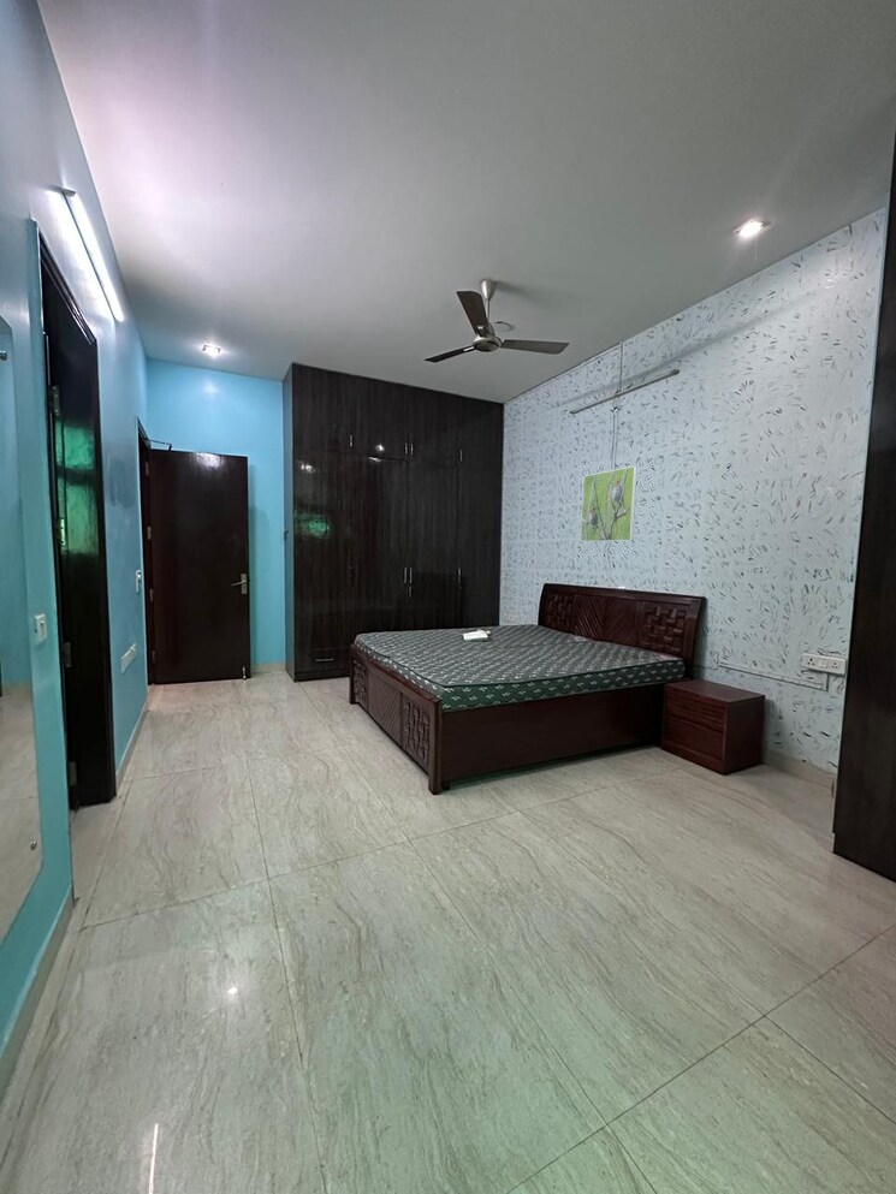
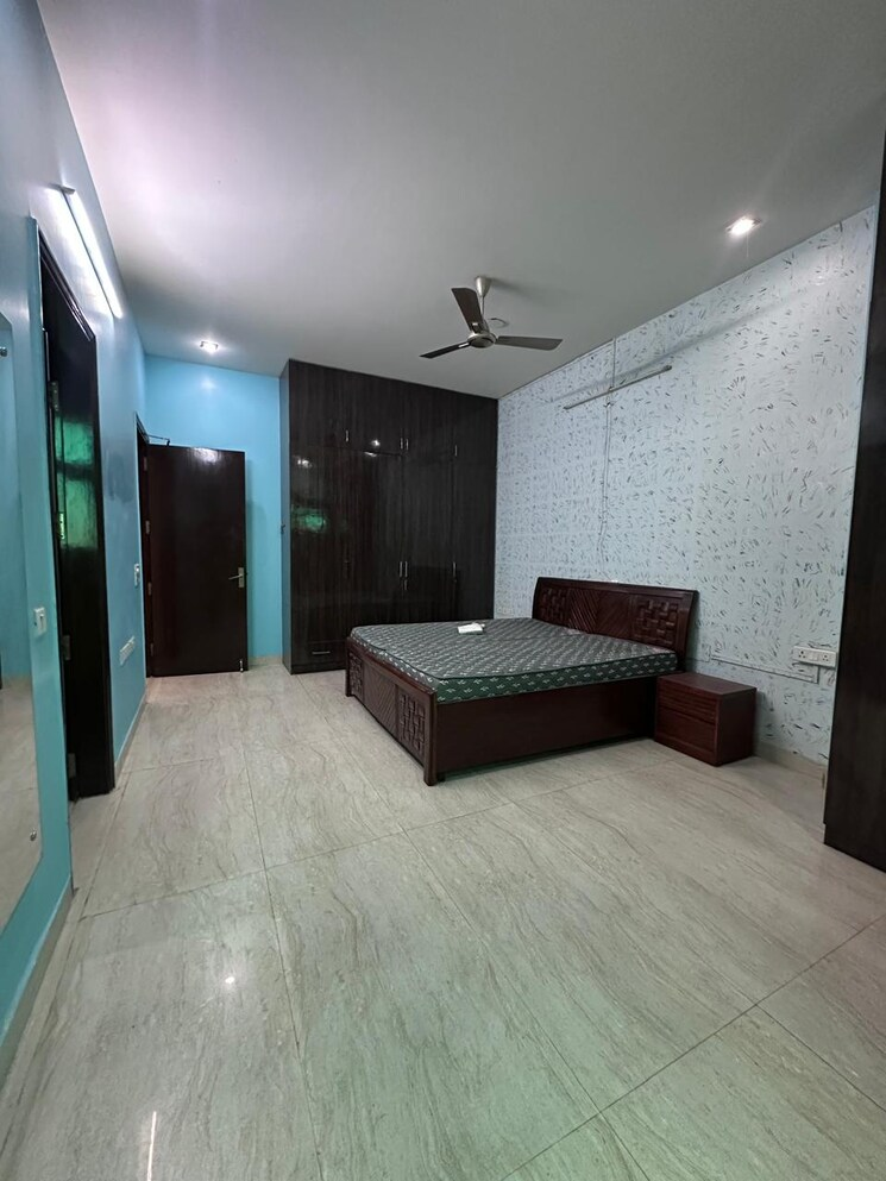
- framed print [580,465,639,542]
